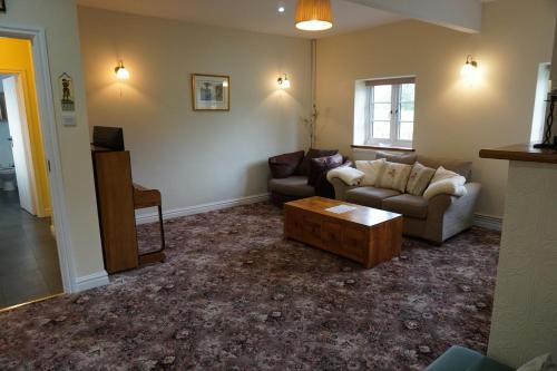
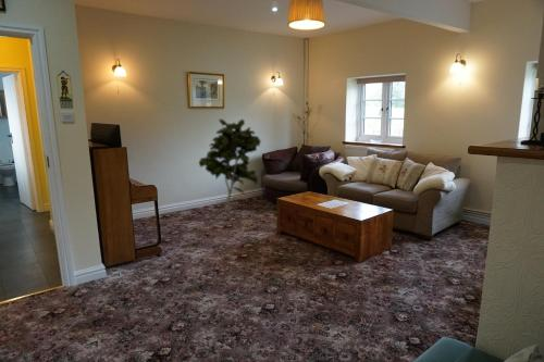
+ indoor plant [198,117,262,212]
